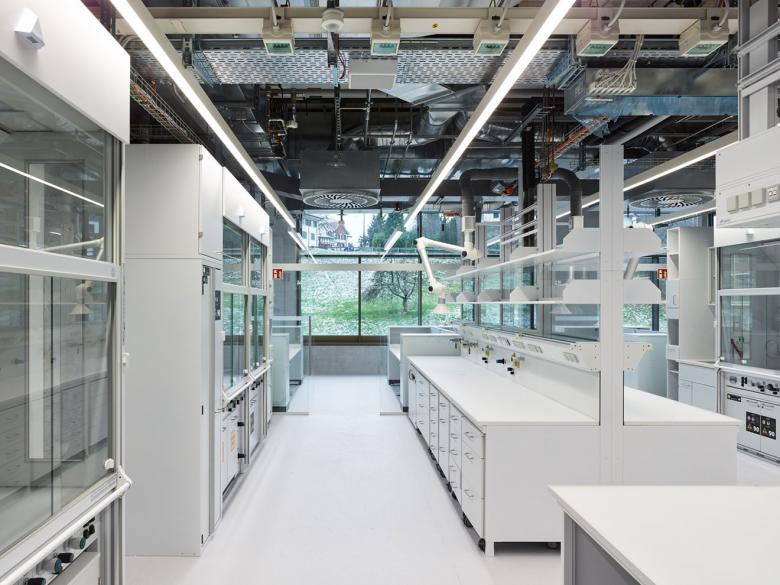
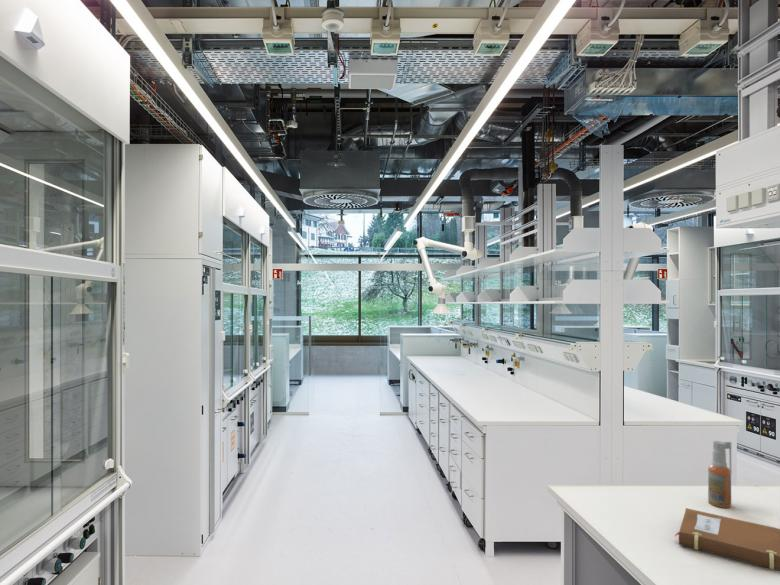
+ spray bottle [707,440,733,509]
+ notebook [674,507,780,572]
